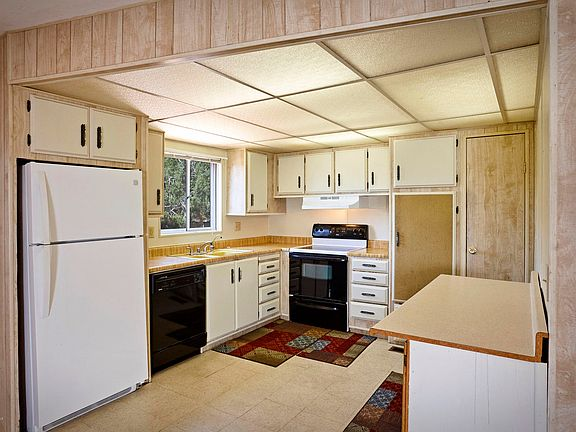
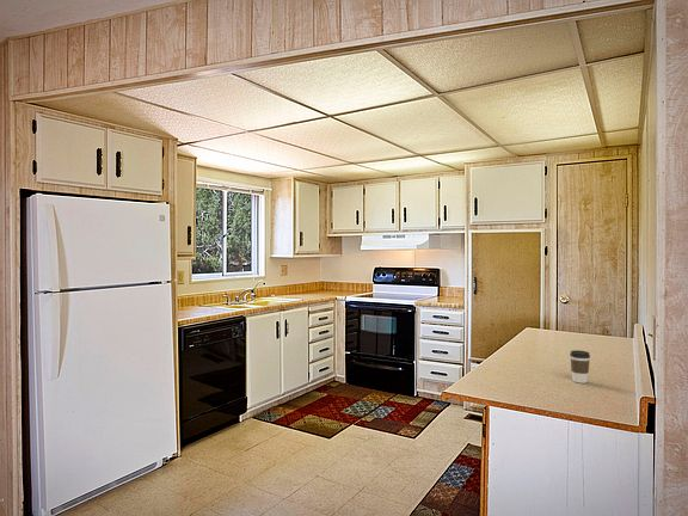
+ coffee cup [569,349,591,385]
